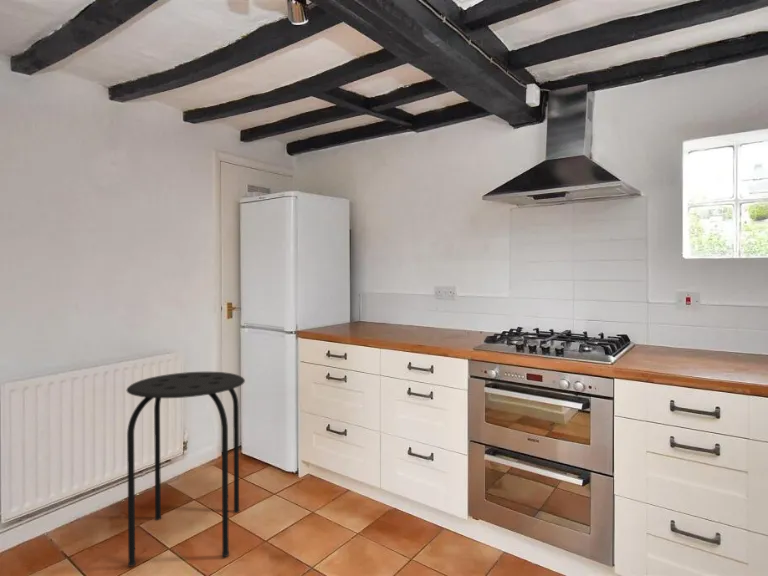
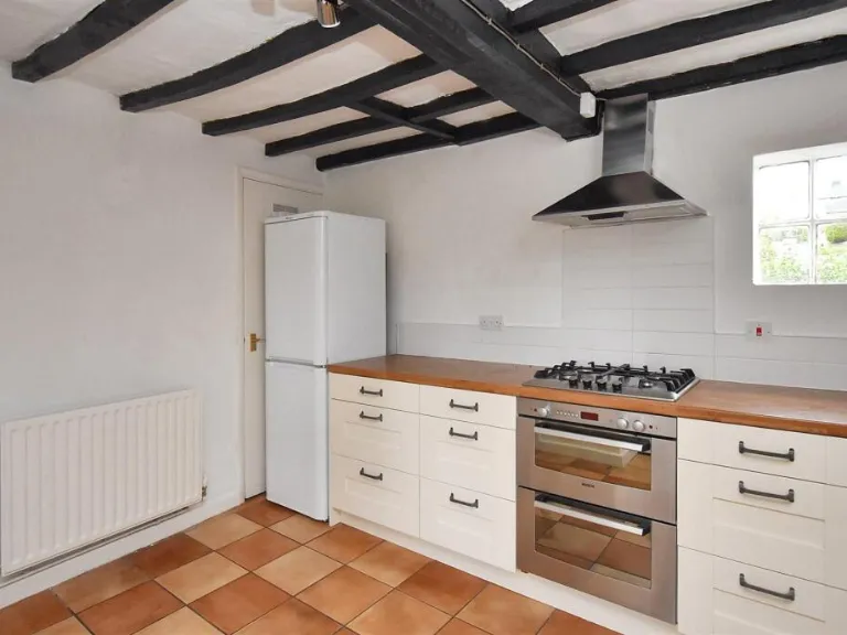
- stool [126,371,246,568]
